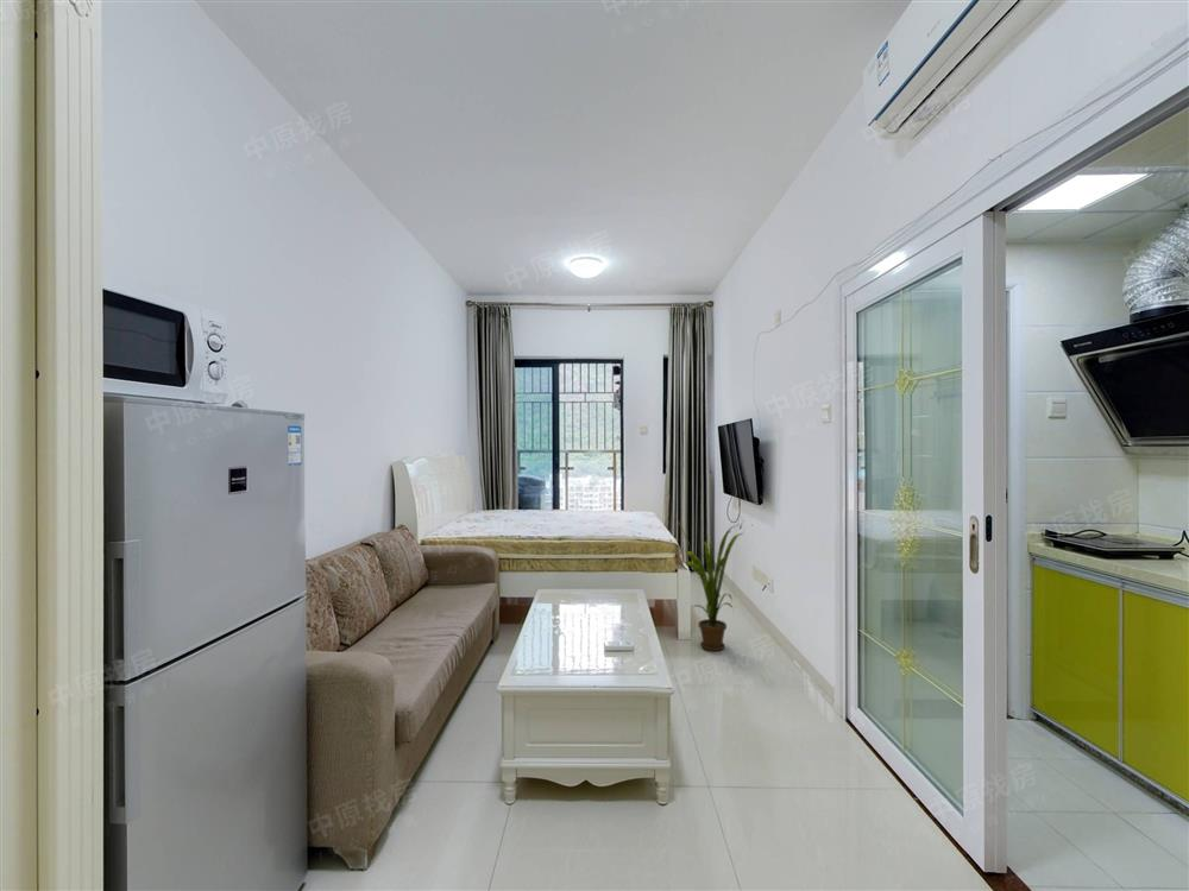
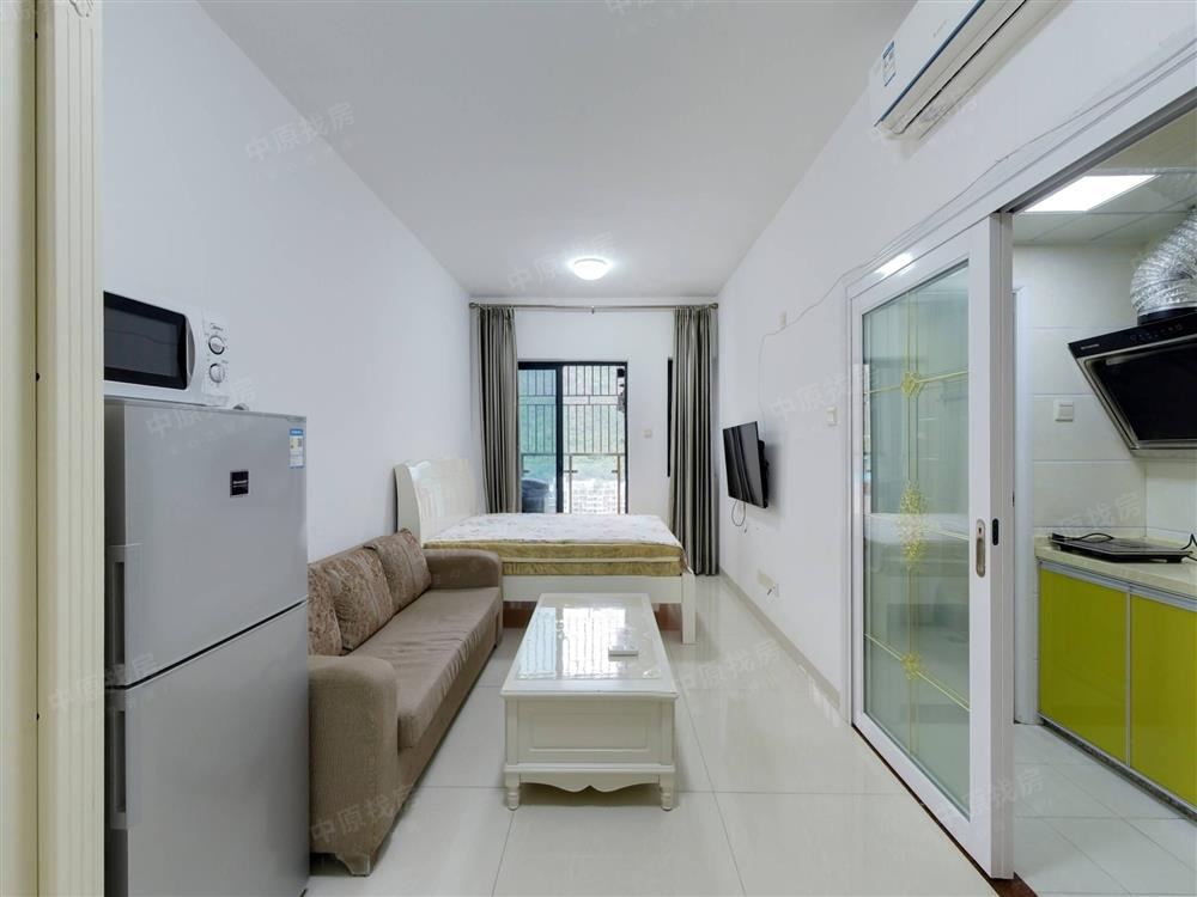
- house plant [673,517,743,652]
